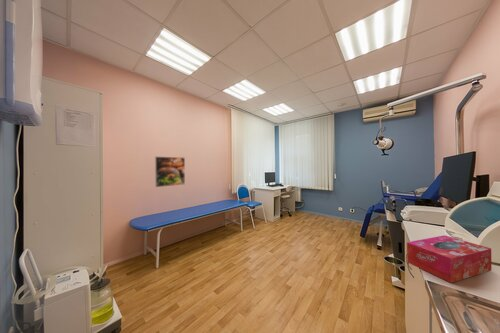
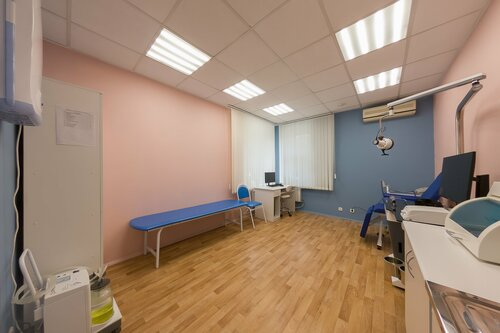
- tissue box [406,234,493,284]
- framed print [154,155,186,188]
